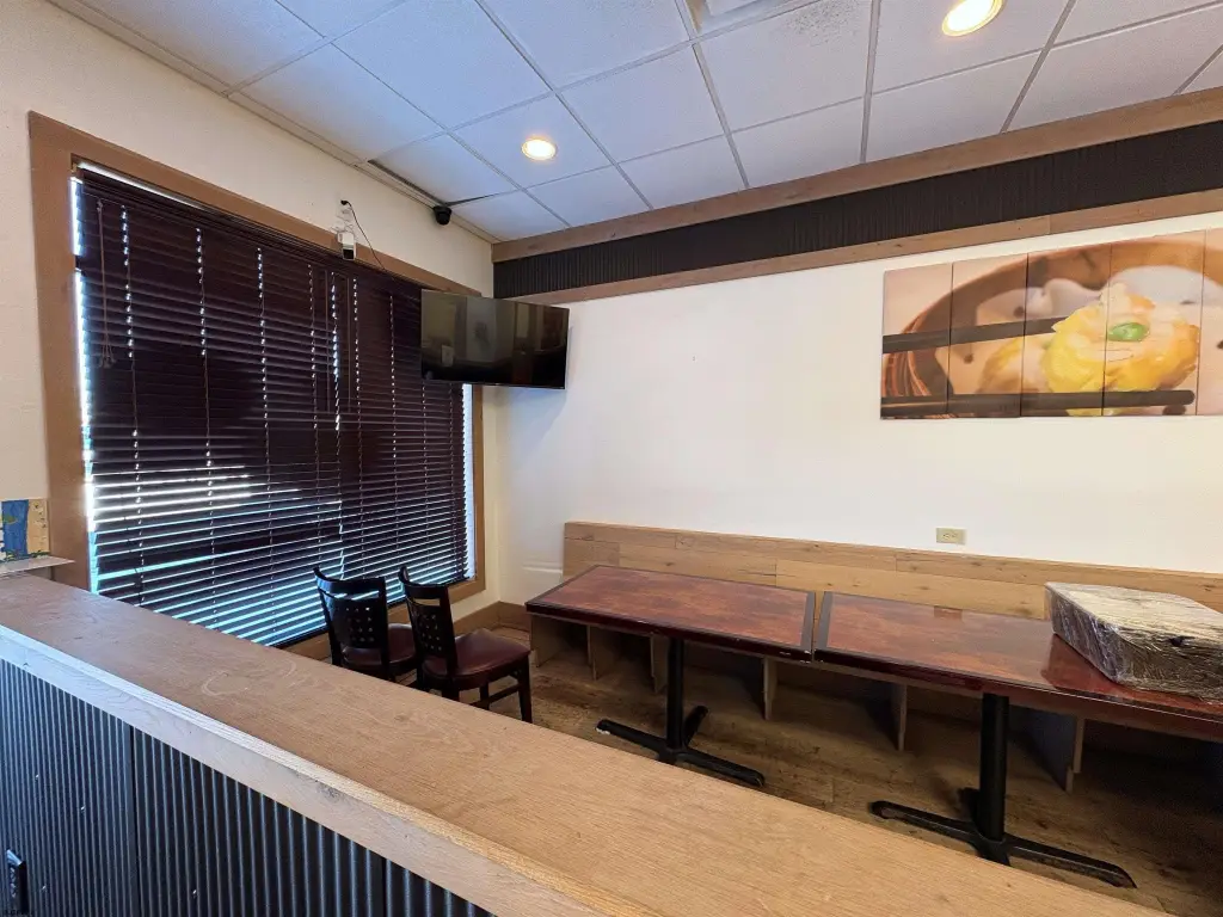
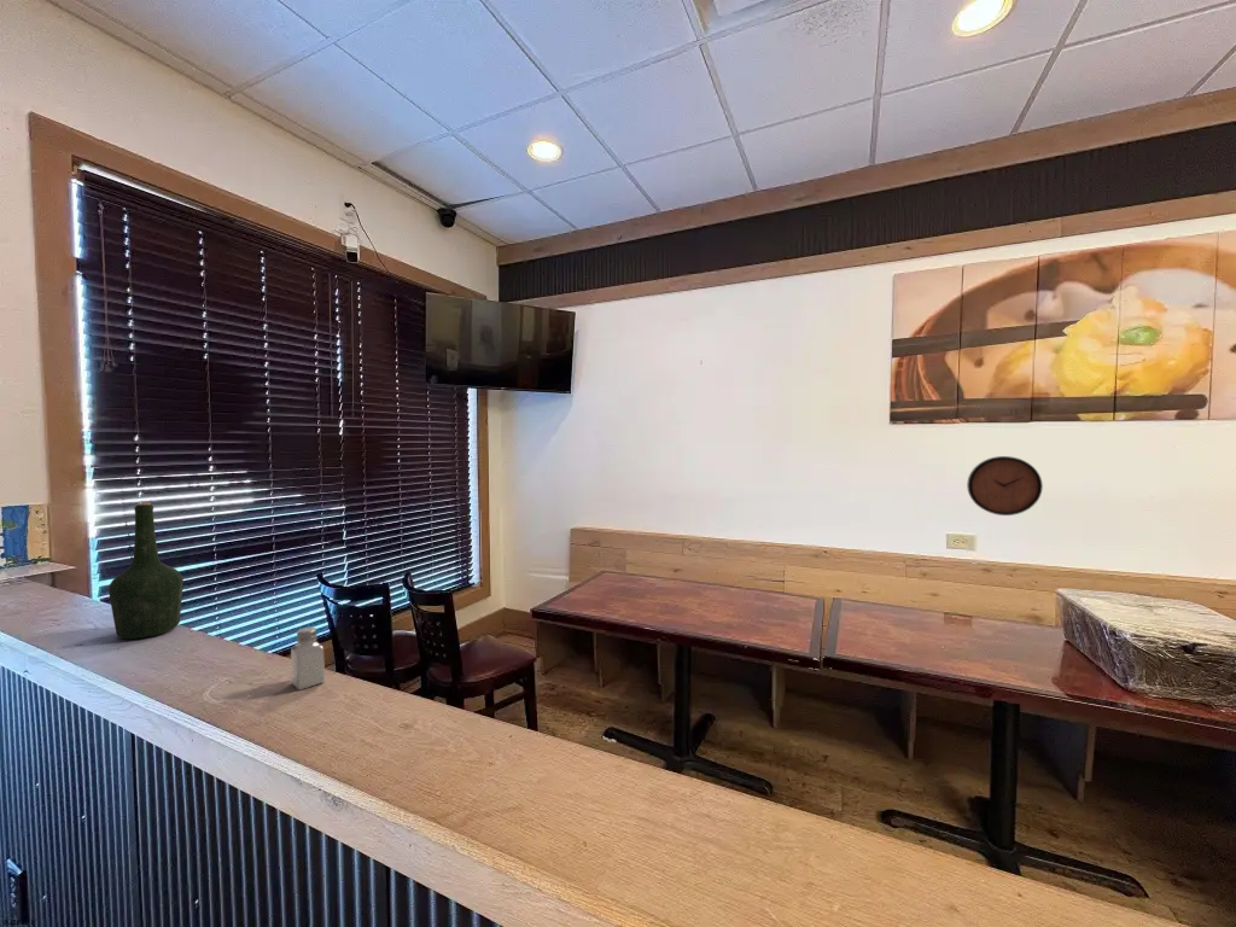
+ clock [966,455,1044,517]
+ saltshaker [290,626,326,692]
+ bottle [107,502,185,640]
